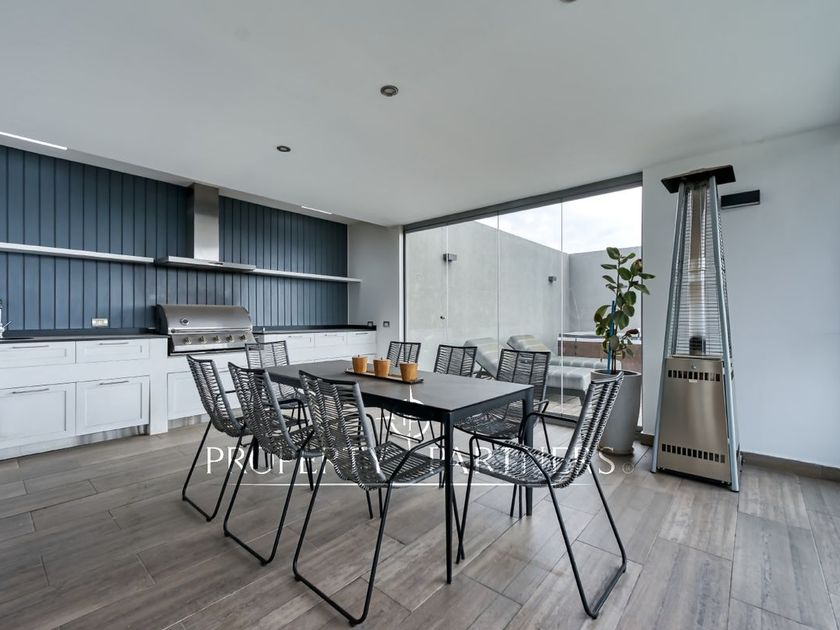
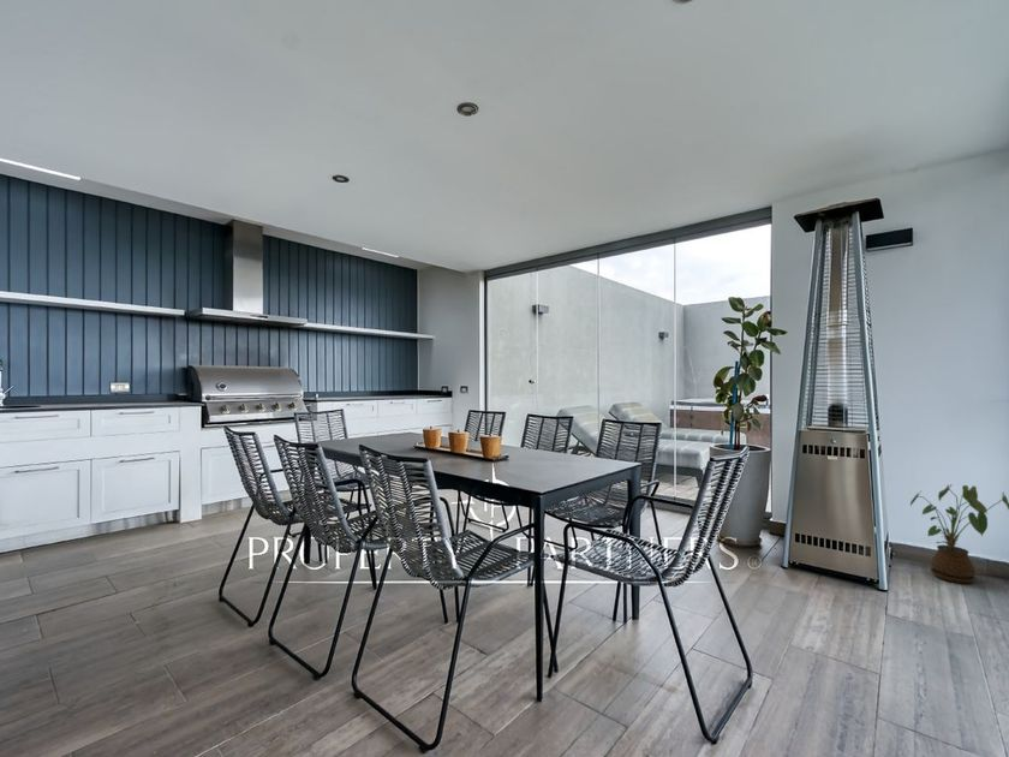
+ house plant [909,483,1009,584]
